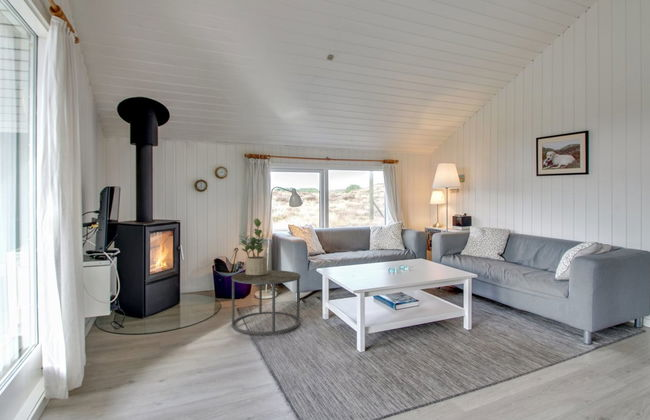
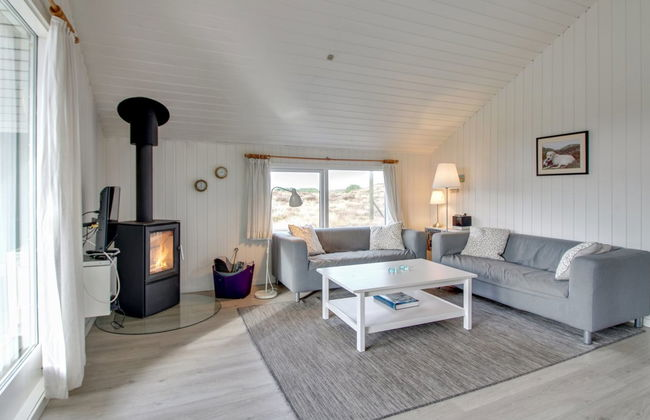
- potted plant [237,218,269,276]
- side table [230,269,302,336]
